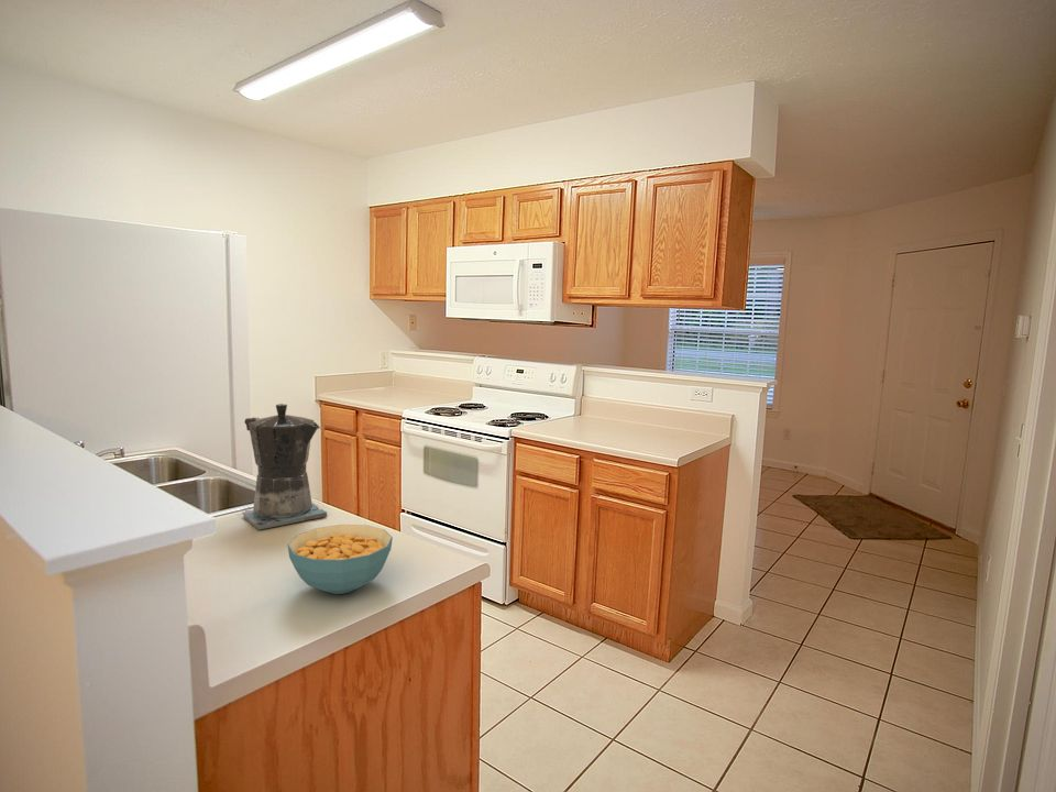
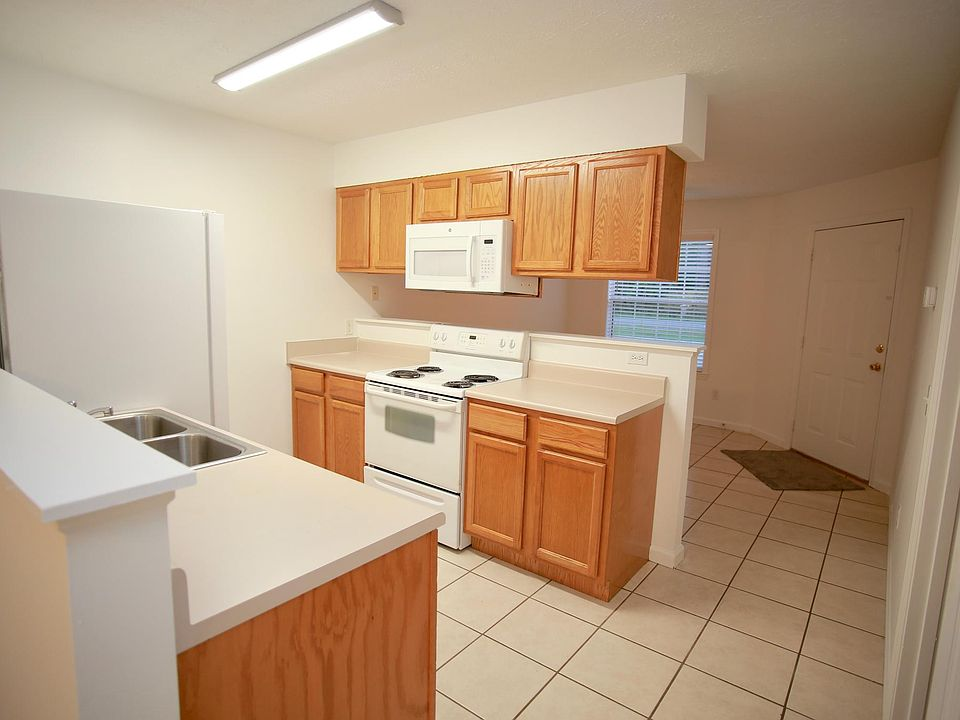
- coffee maker [241,403,328,531]
- cereal bowl [286,524,394,595]
